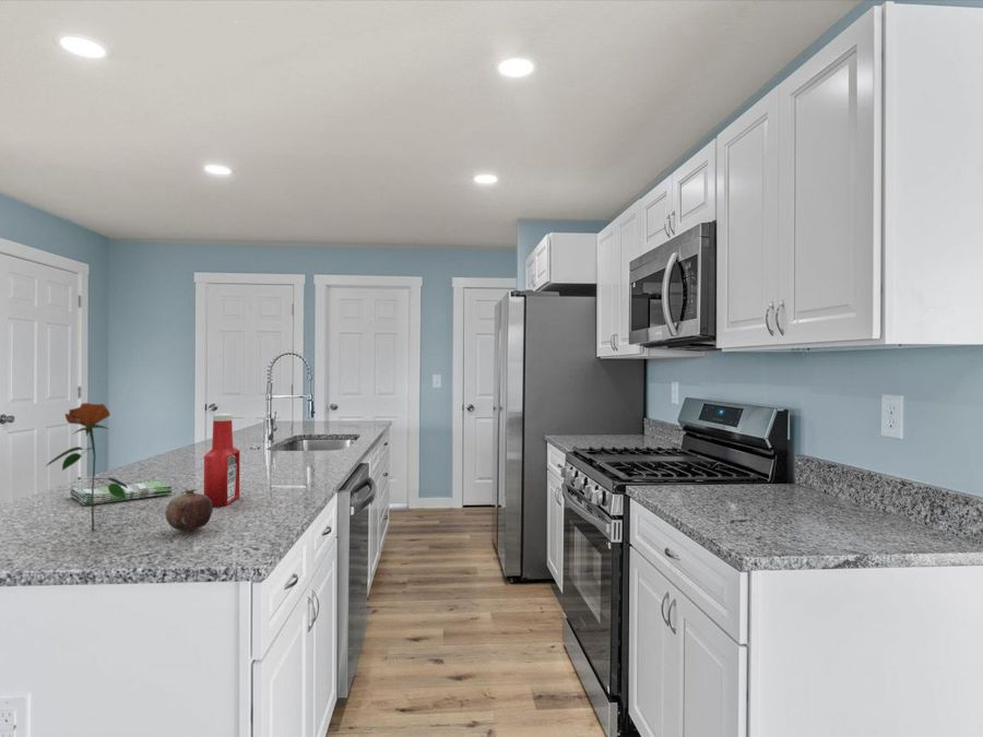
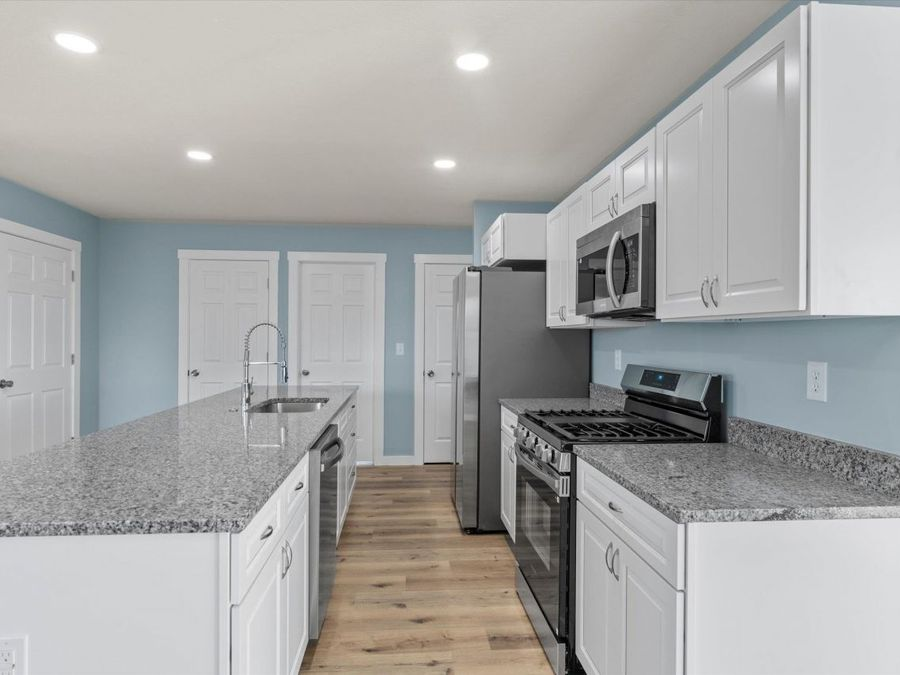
- soap bottle [203,413,241,508]
- flower [45,402,128,532]
- dish towel [69,480,173,507]
- fruit [164,488,214,532]
